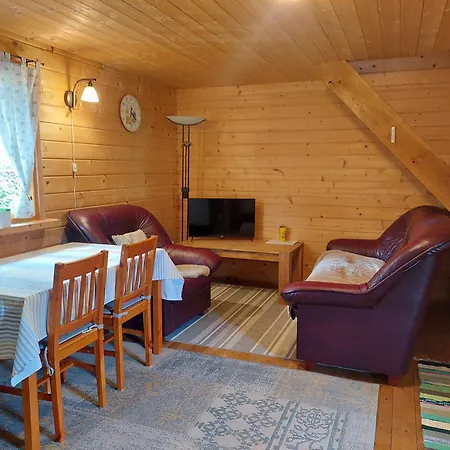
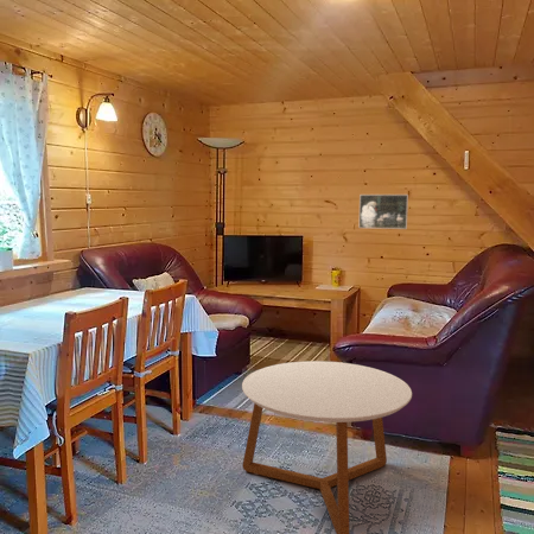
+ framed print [358,193,409,230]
+ coffee table [241,360,413,534]
